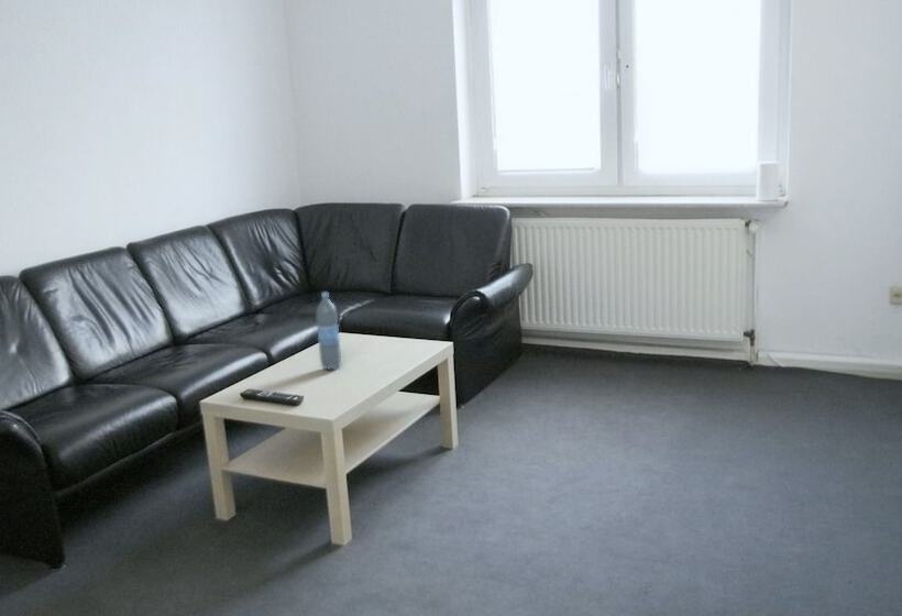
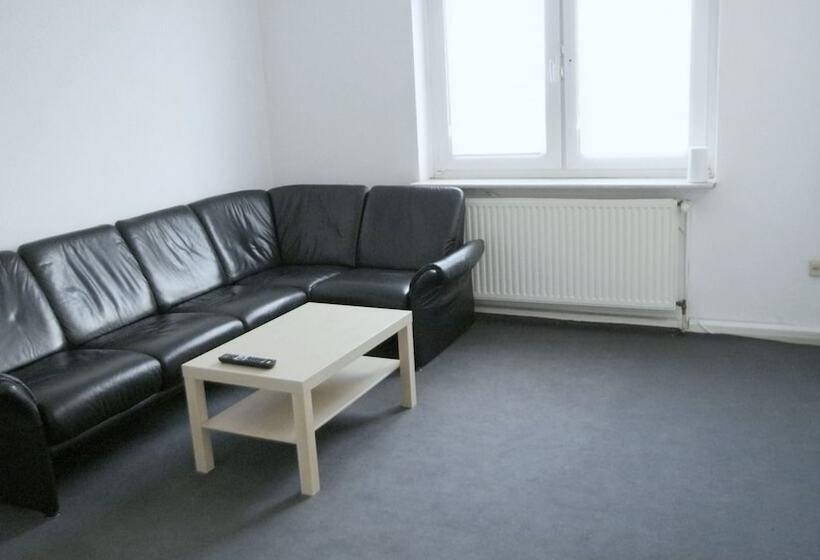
- water bottle [316,292,342,371]
